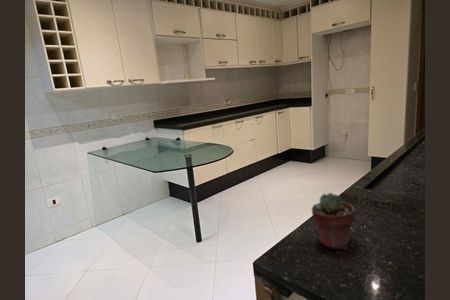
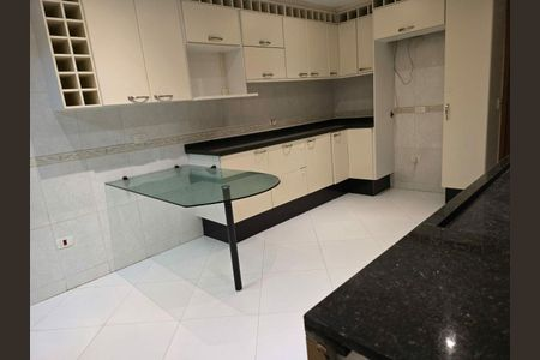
- potted succulent [311,192,356,251]
